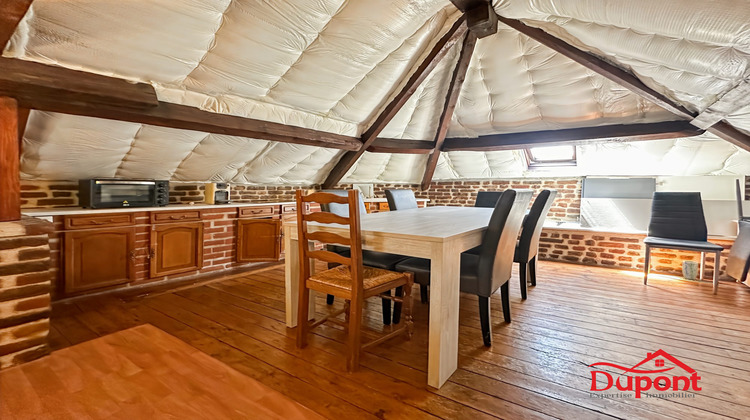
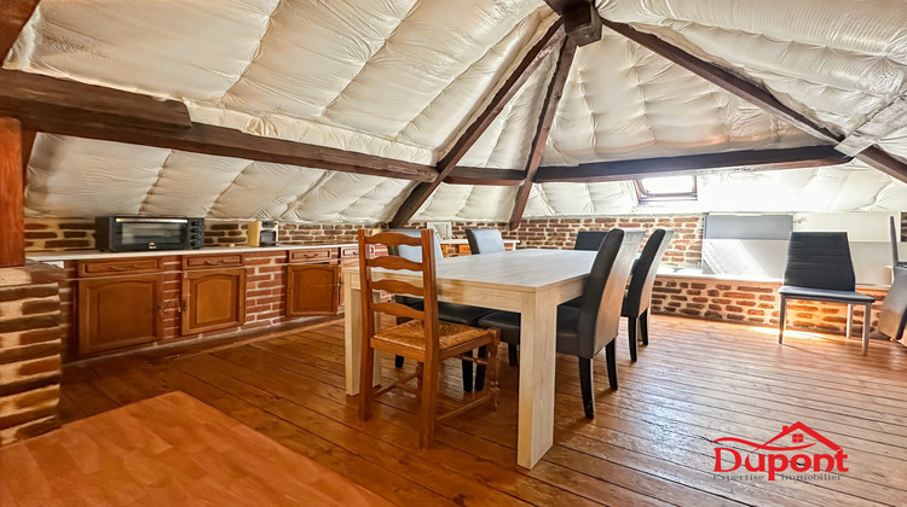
- plant pot [681,260,699,280]
